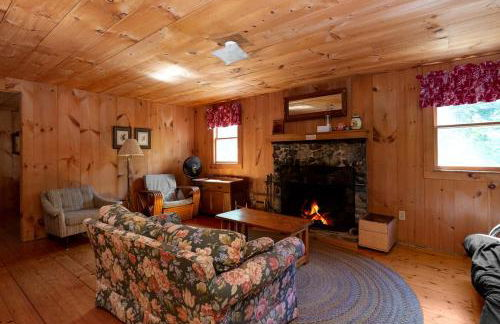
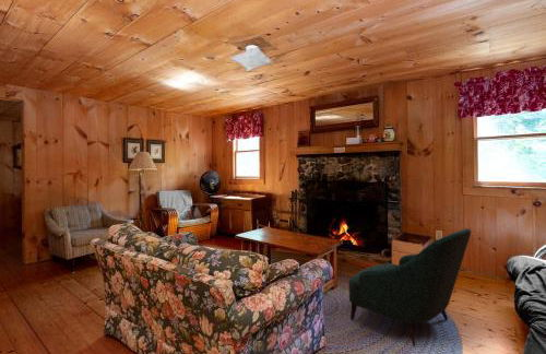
+ armchair [348,227,472,347]
